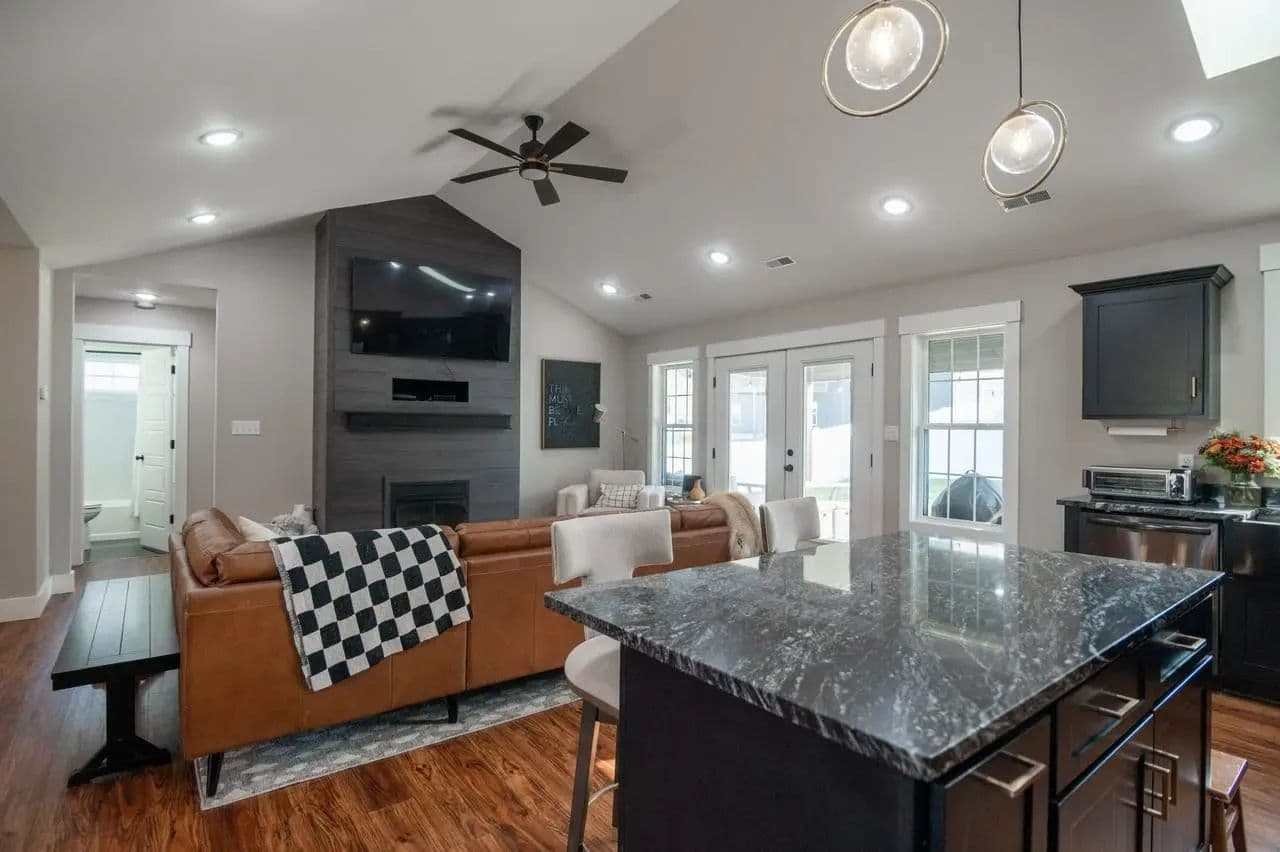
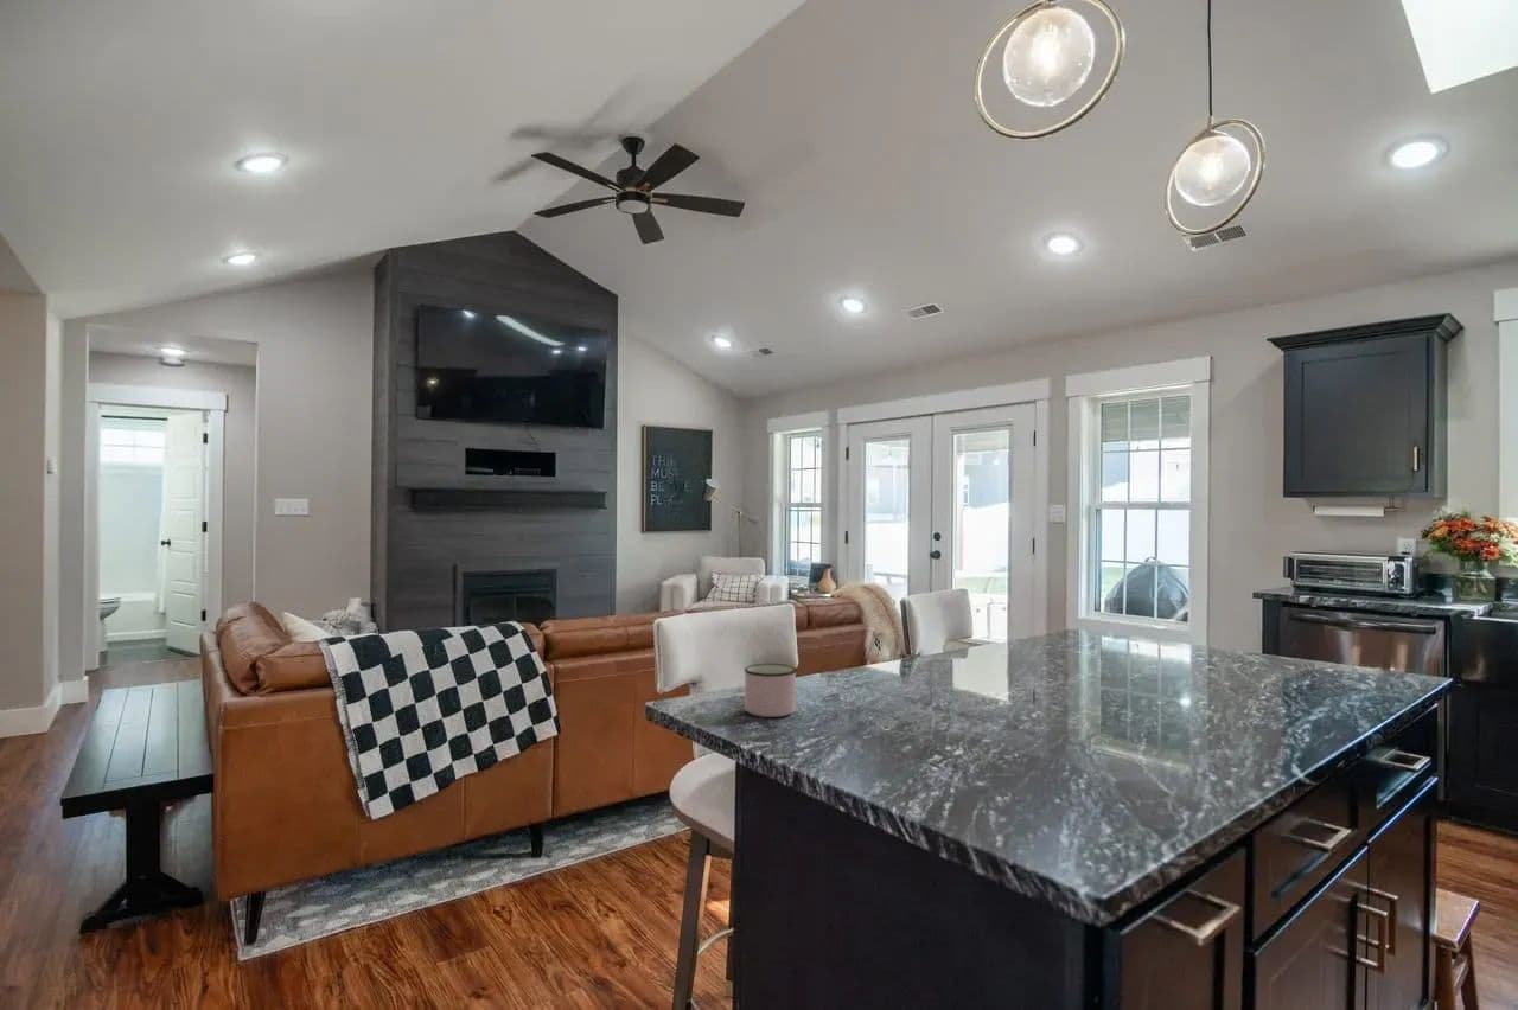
+ mug [744,663,797,718]
